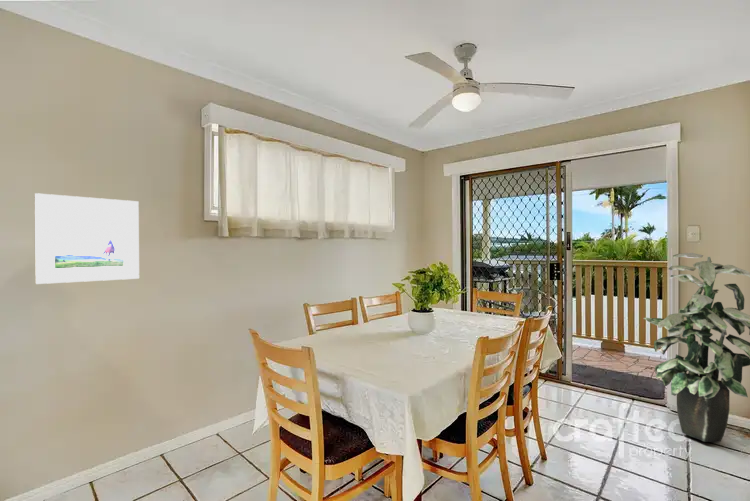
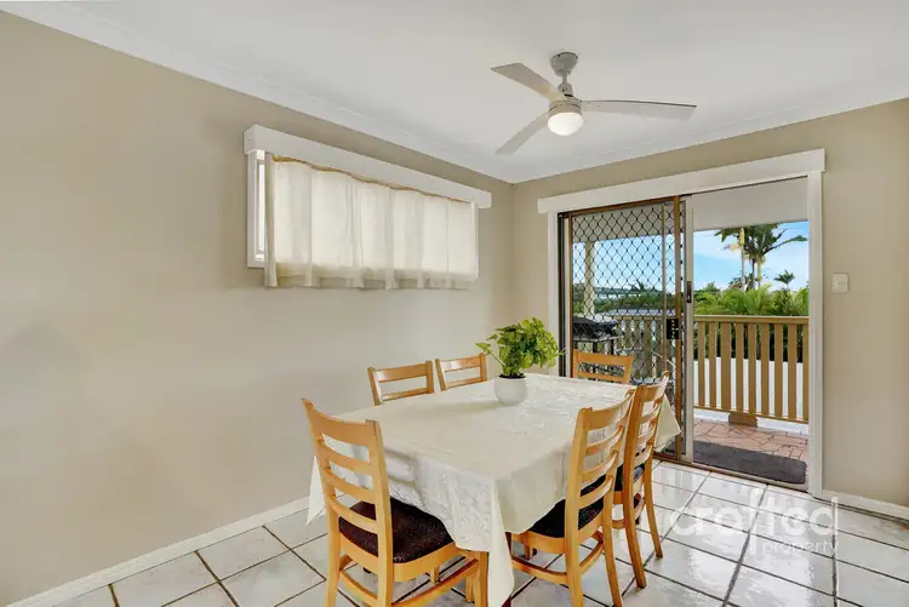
- indoor plant [642,252,750,443]
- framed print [33,192,140,285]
